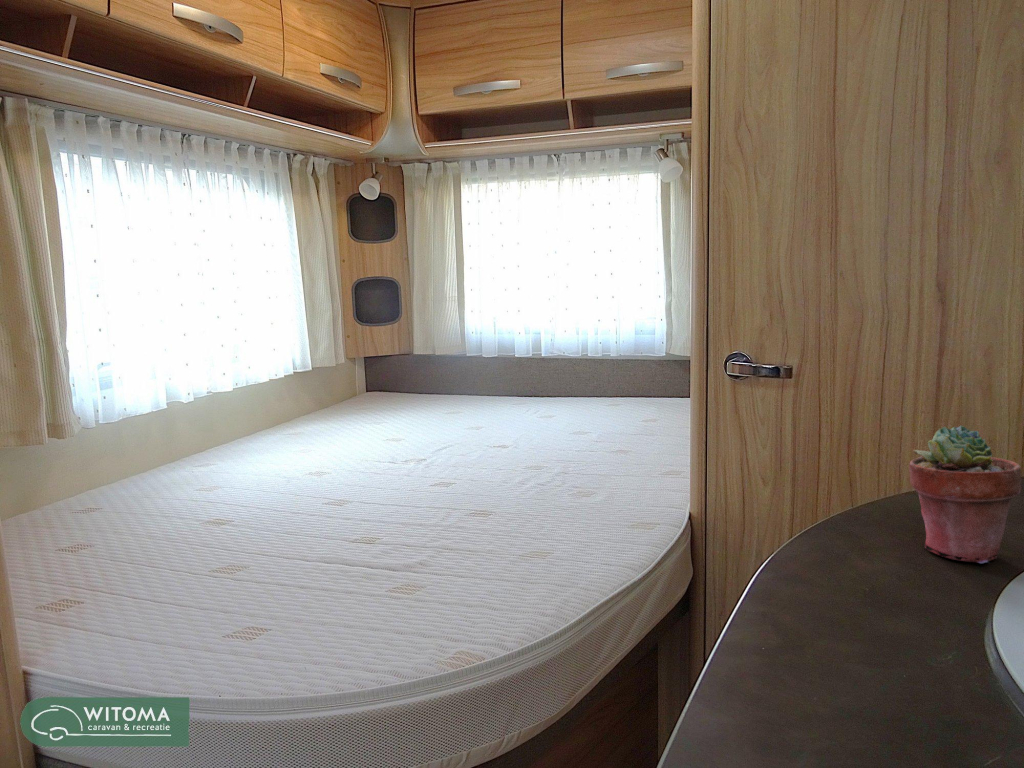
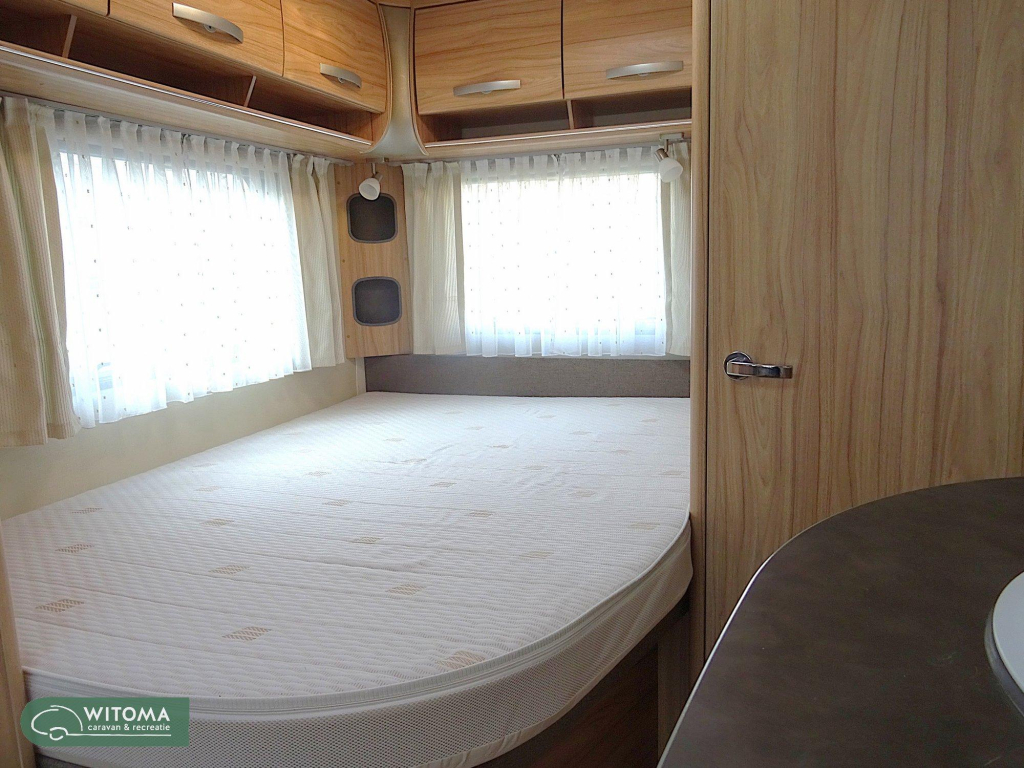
- potted succulent [908,424,1022,565]
